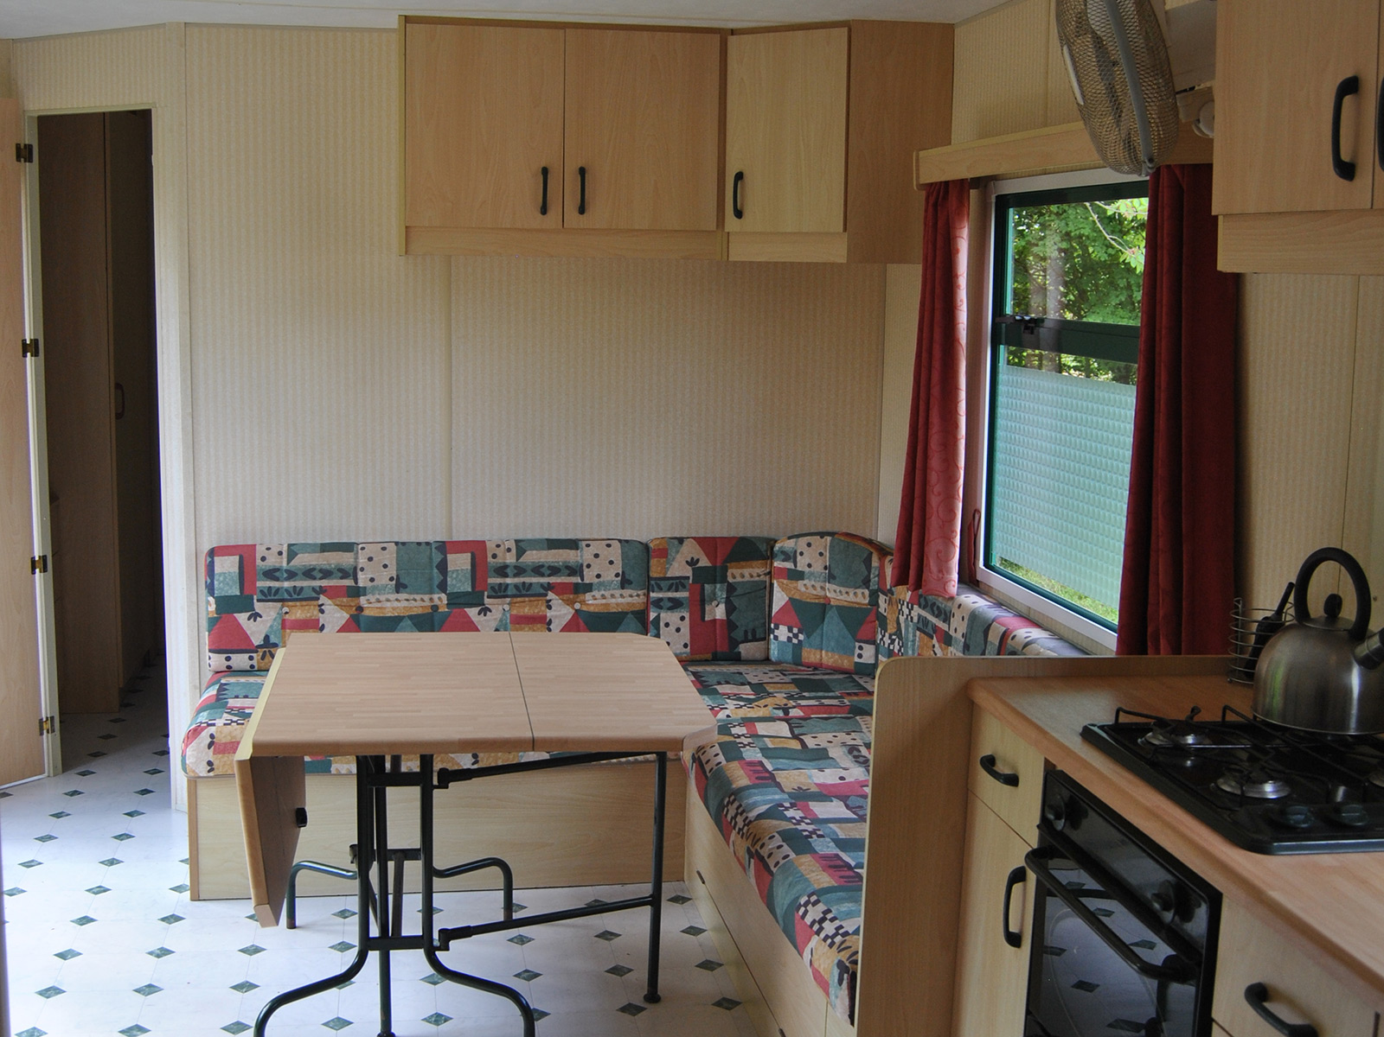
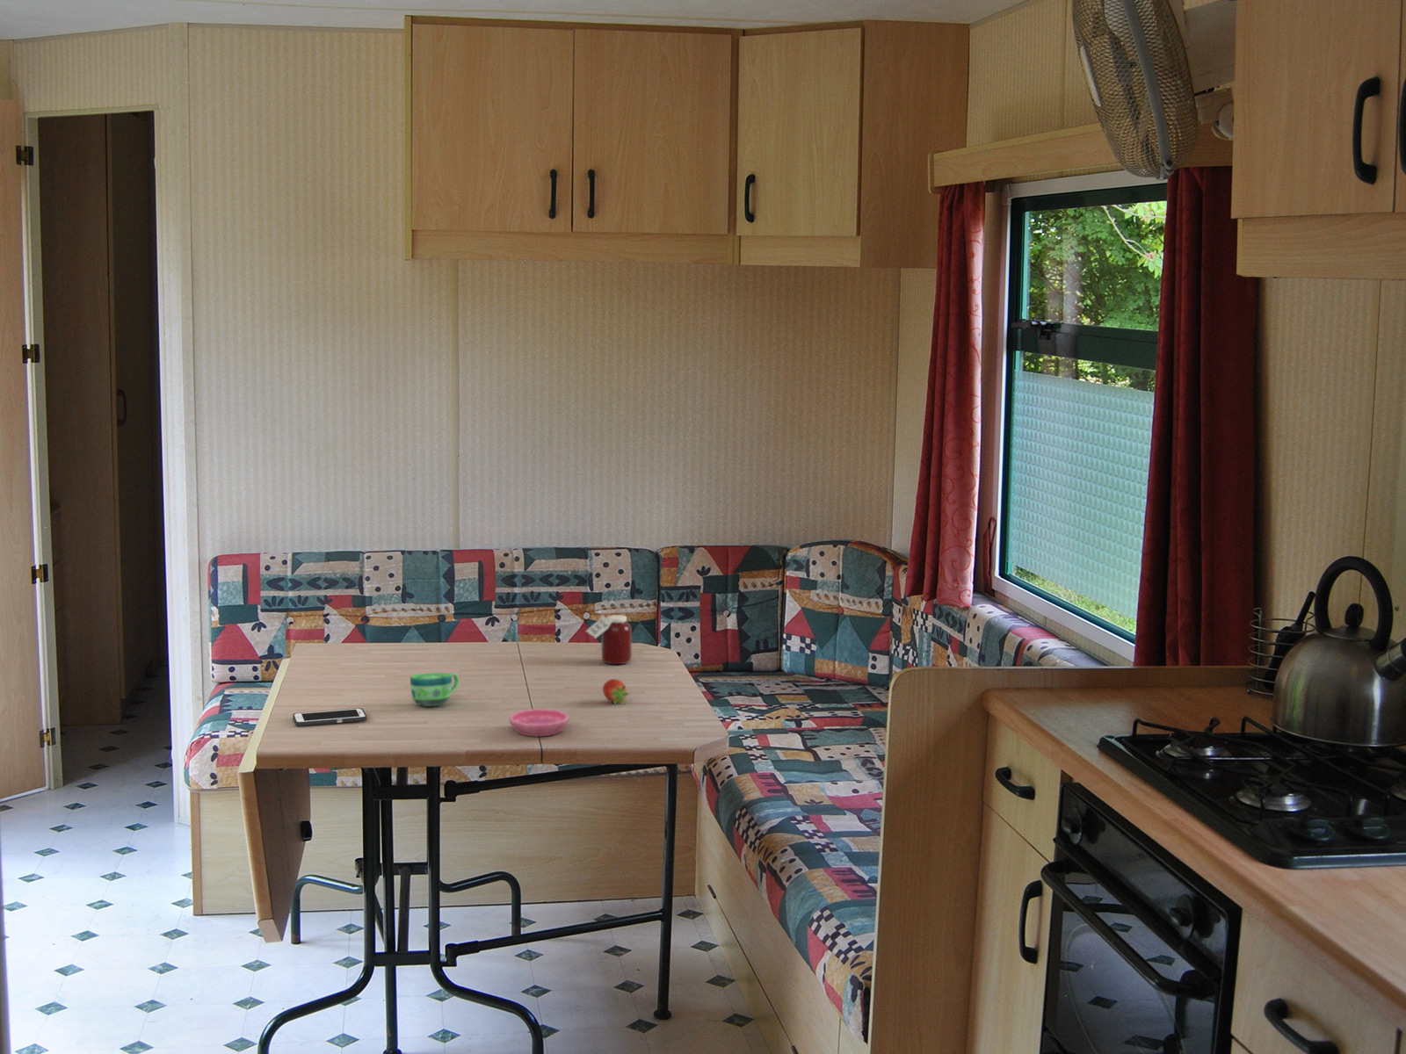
+ saucer [508,707,569,737]
+ jar [585,614,632,665]
+ cell phone [292,707,368,726]
+ fruit [602,678,630,705]
+ cup [410,672,461,707]
